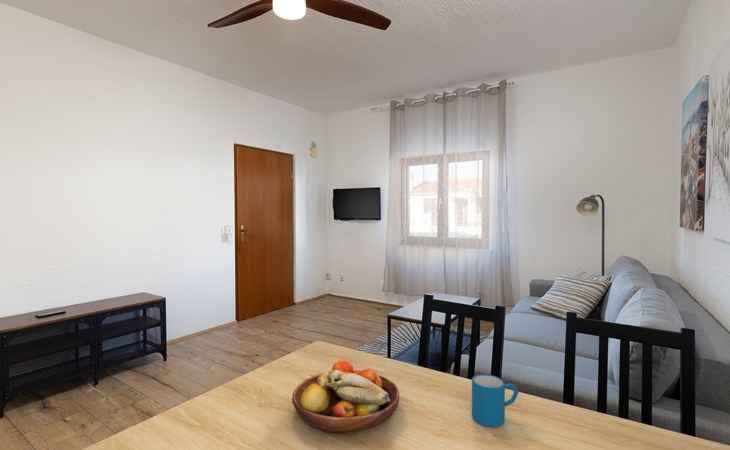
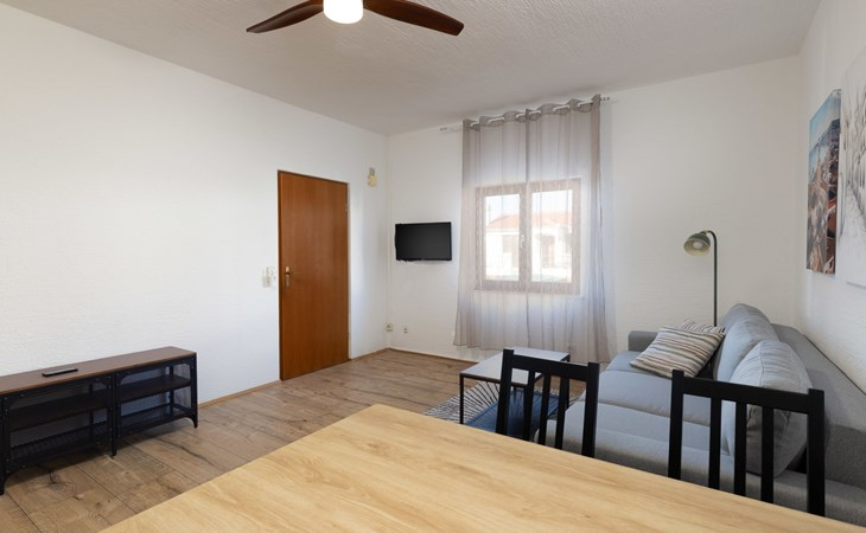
- fruit bowl [291,359,400,434]
- mug [471,373,520,428]
